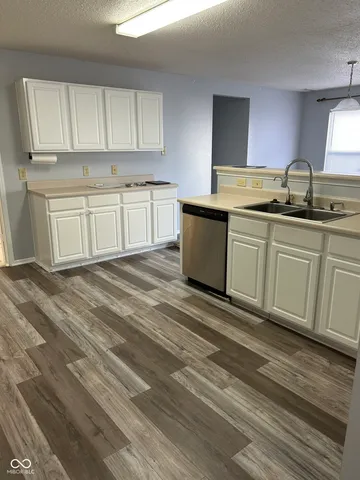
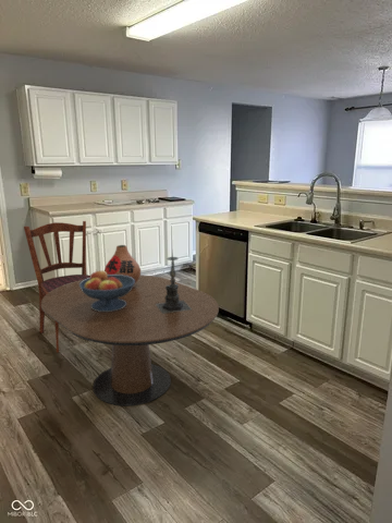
+ dining table [41,275,220,406]
+ fruit bowl [79,269,135,312]
+ dining chair [23,220,90,354]
+ candle holder [156,248,192,314]
+ vase [103,244,142,283]
